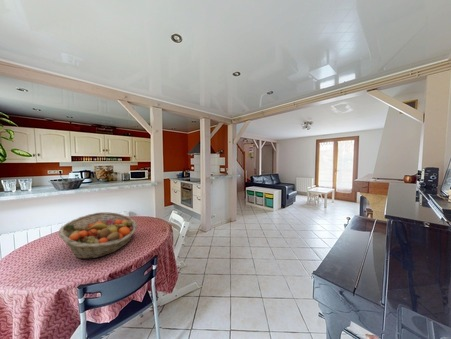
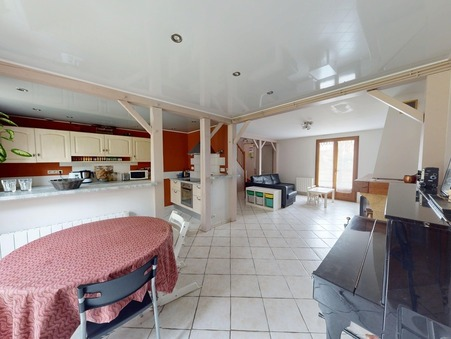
- fruit basket [57,211,138,260]
